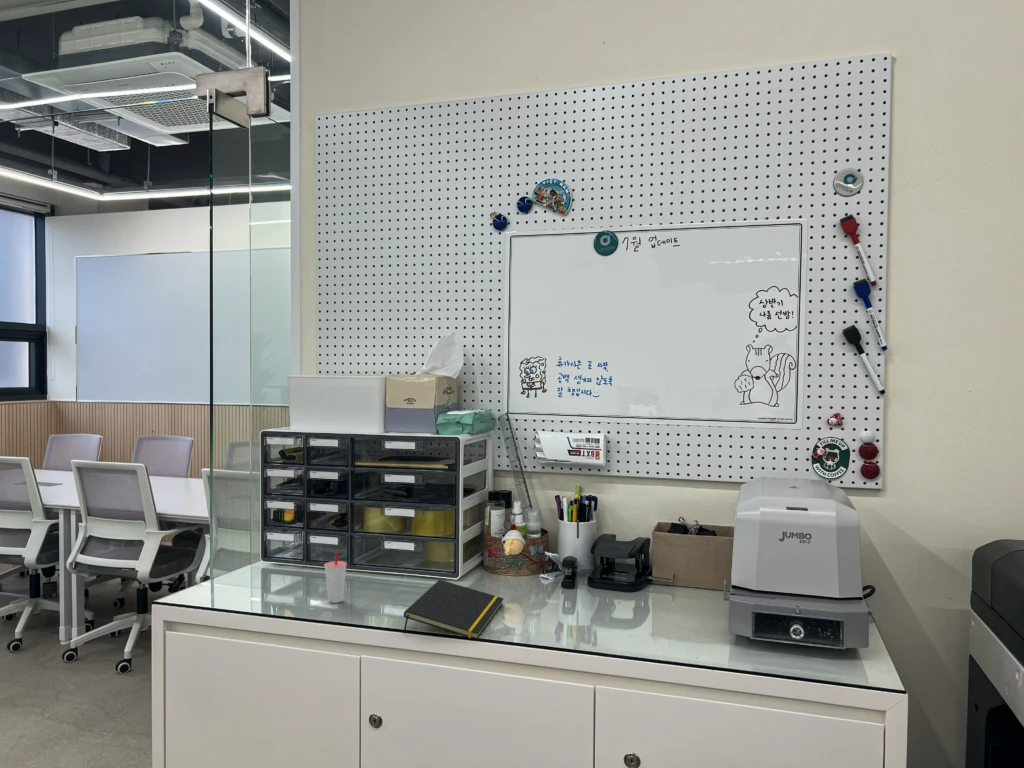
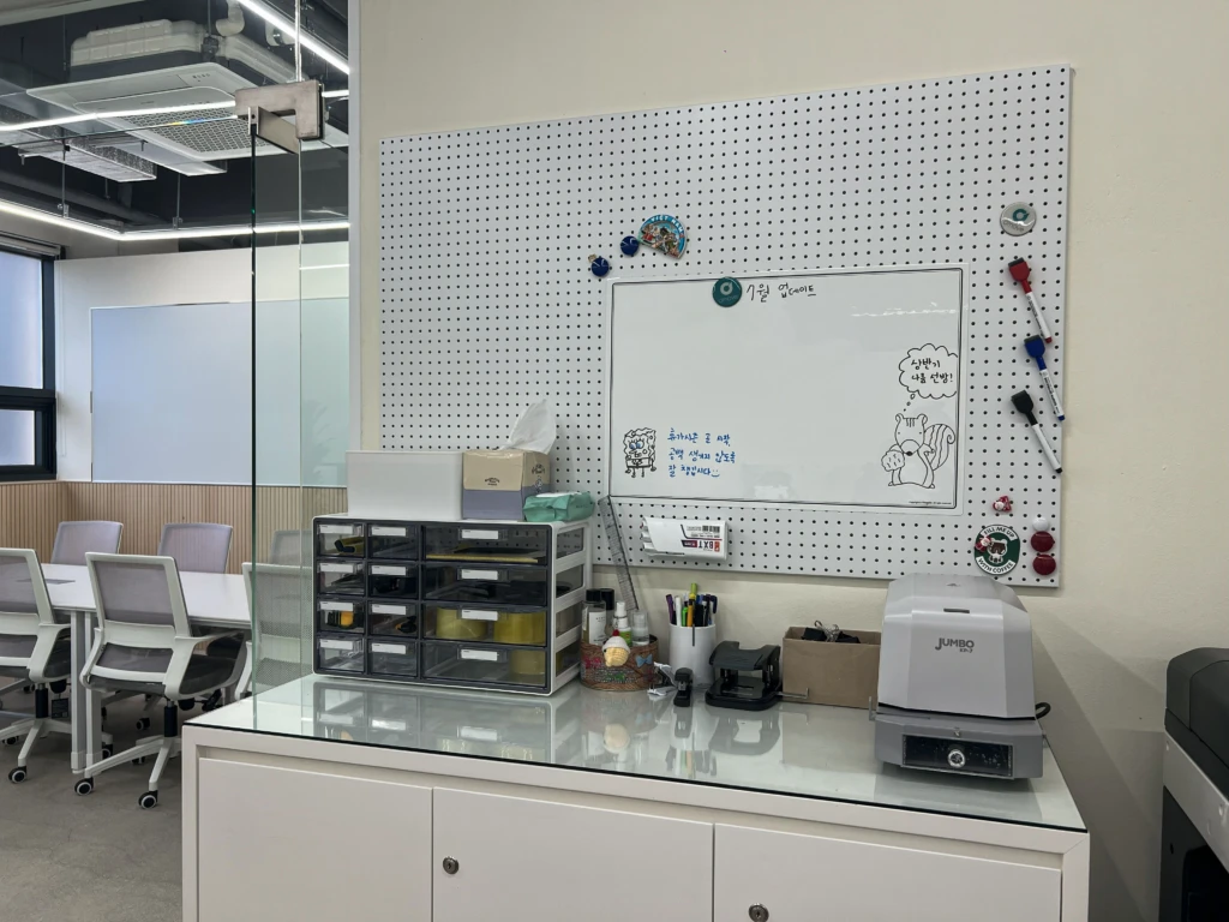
- notepad [403,579,505,641]
- cup [323,550,348,604]
